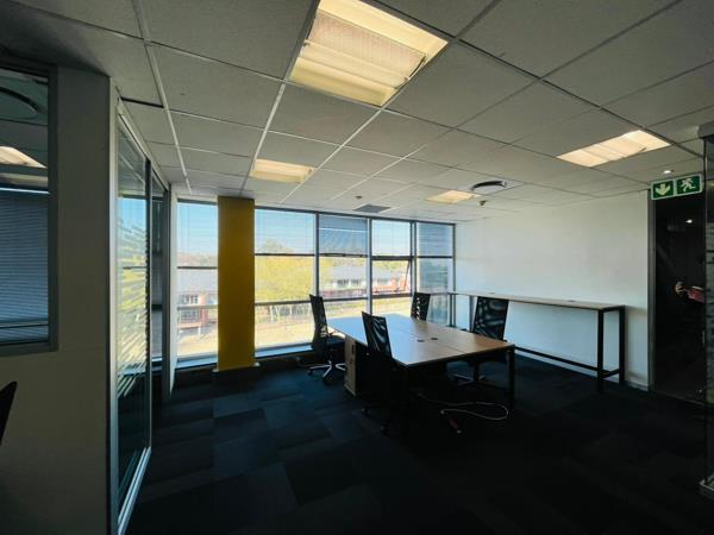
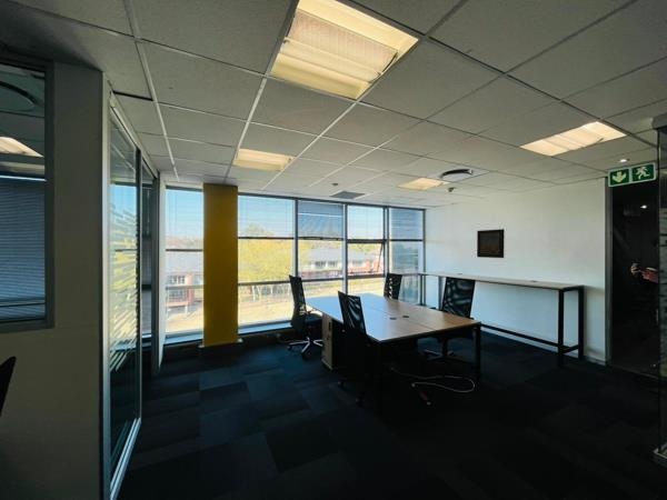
+ wall art [476,228,506,259]
